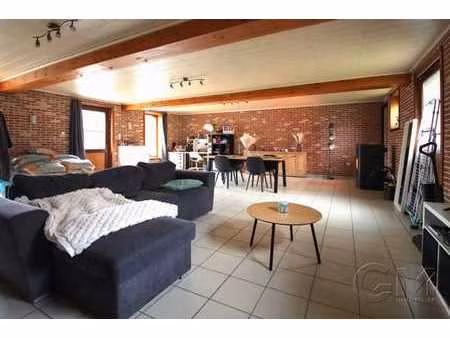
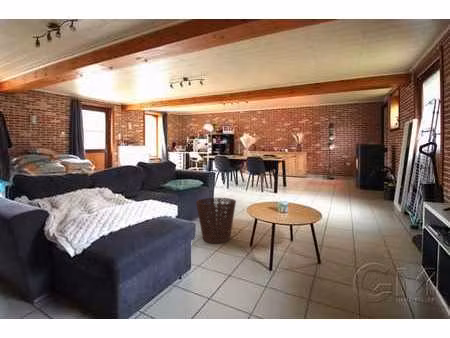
+ basket [195,197,237,244]
